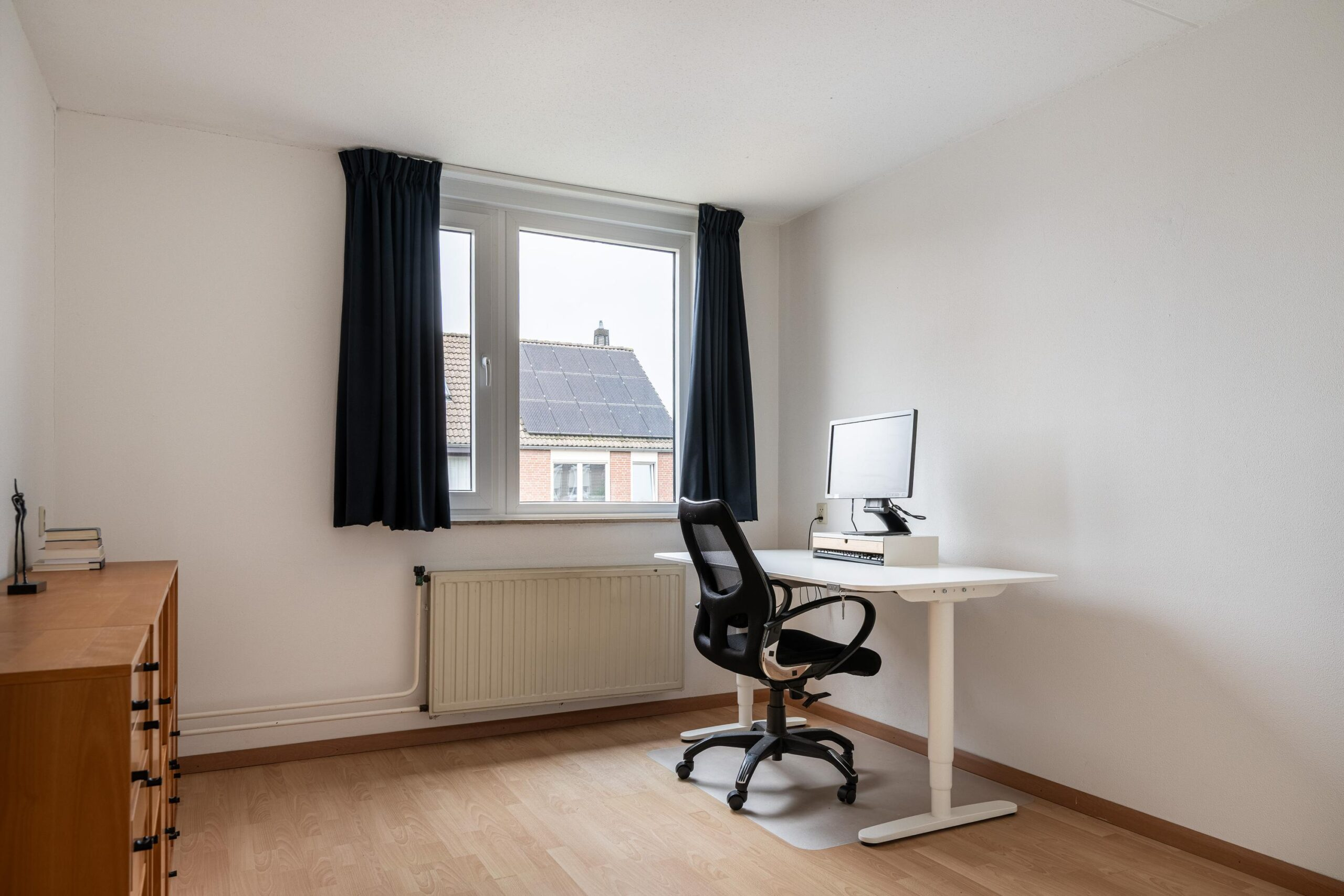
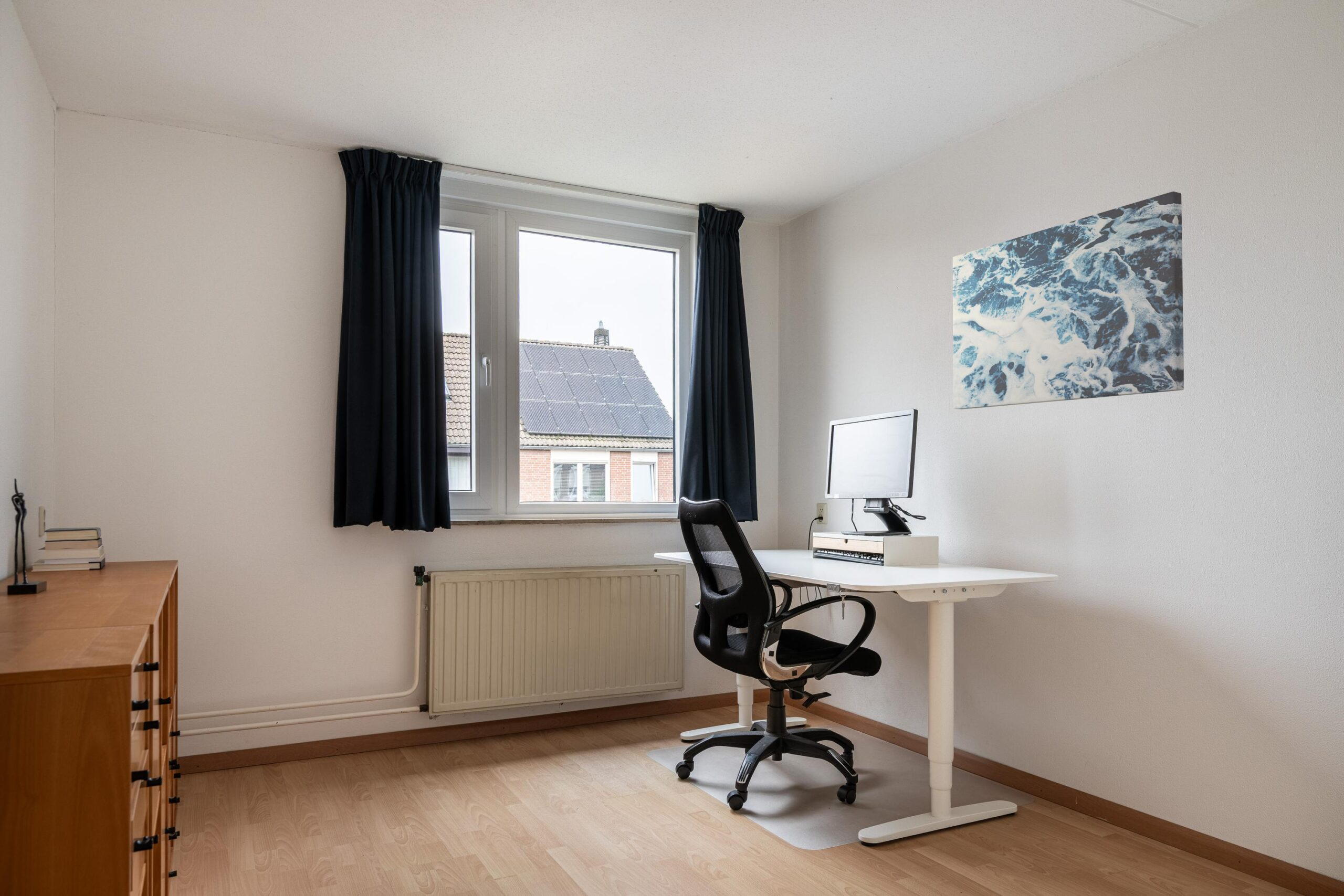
+ wall art [952,191,1184,410]
